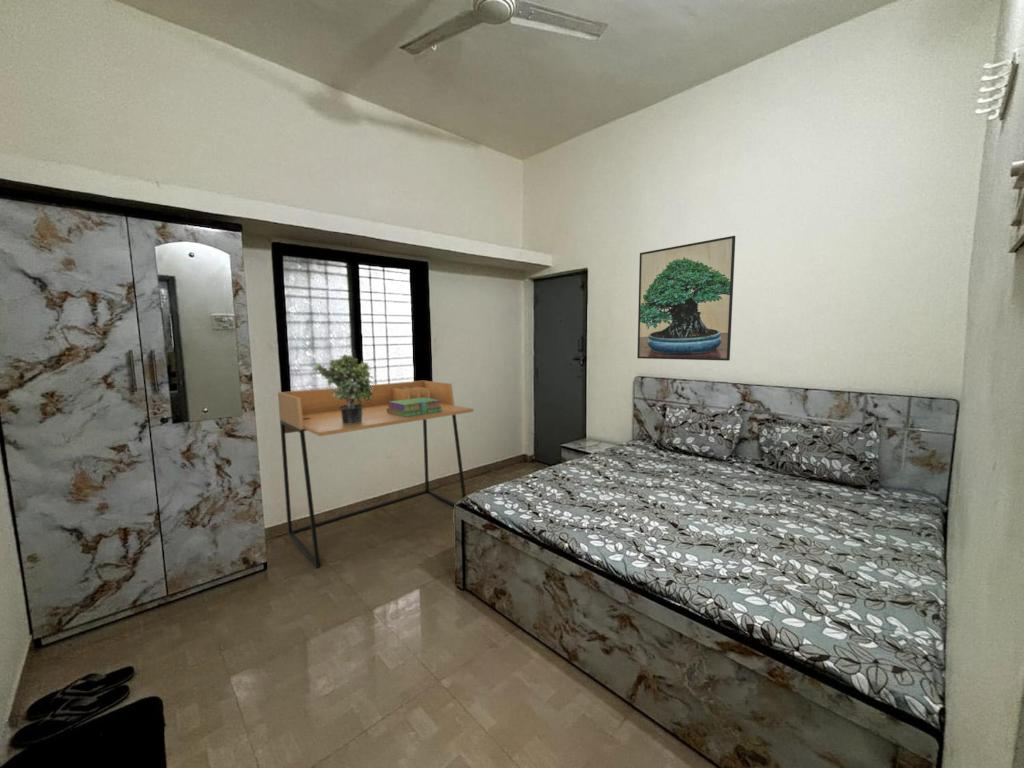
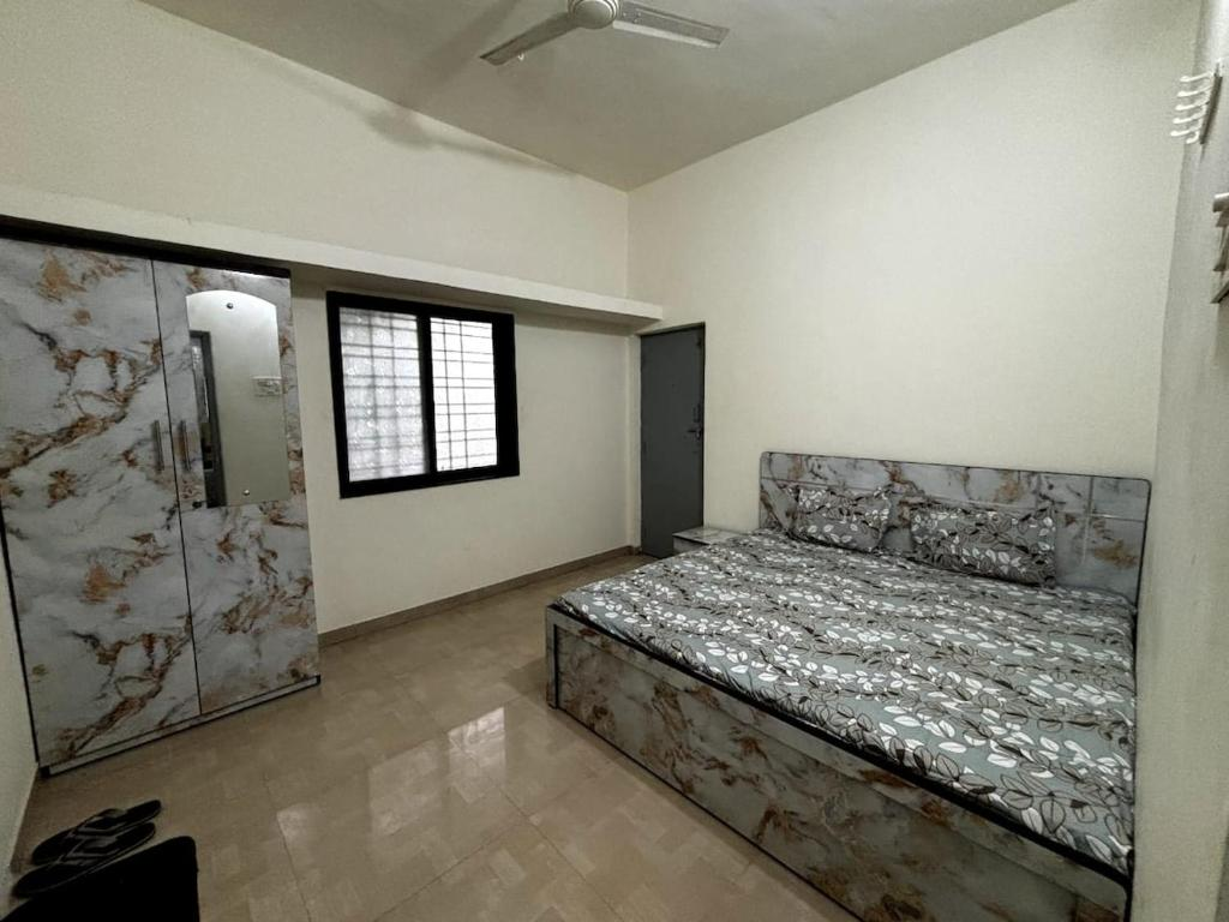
- stack of books [387,398,442,417]
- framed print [636,235,736,362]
- desk [277,380,474,569]
- potted plant [313,353,376,424]
